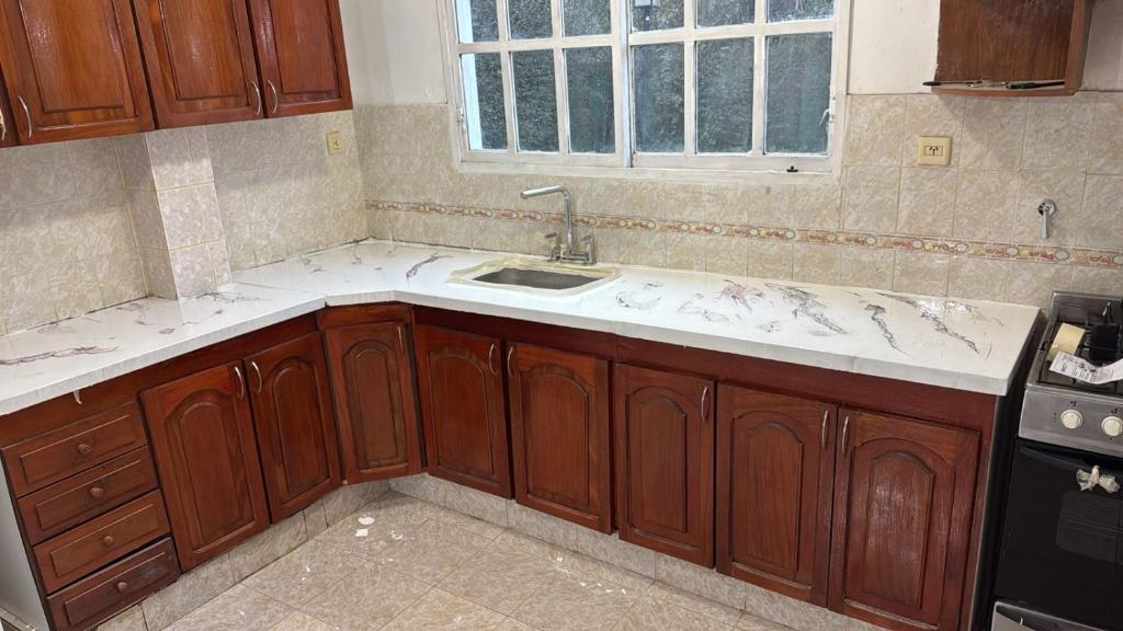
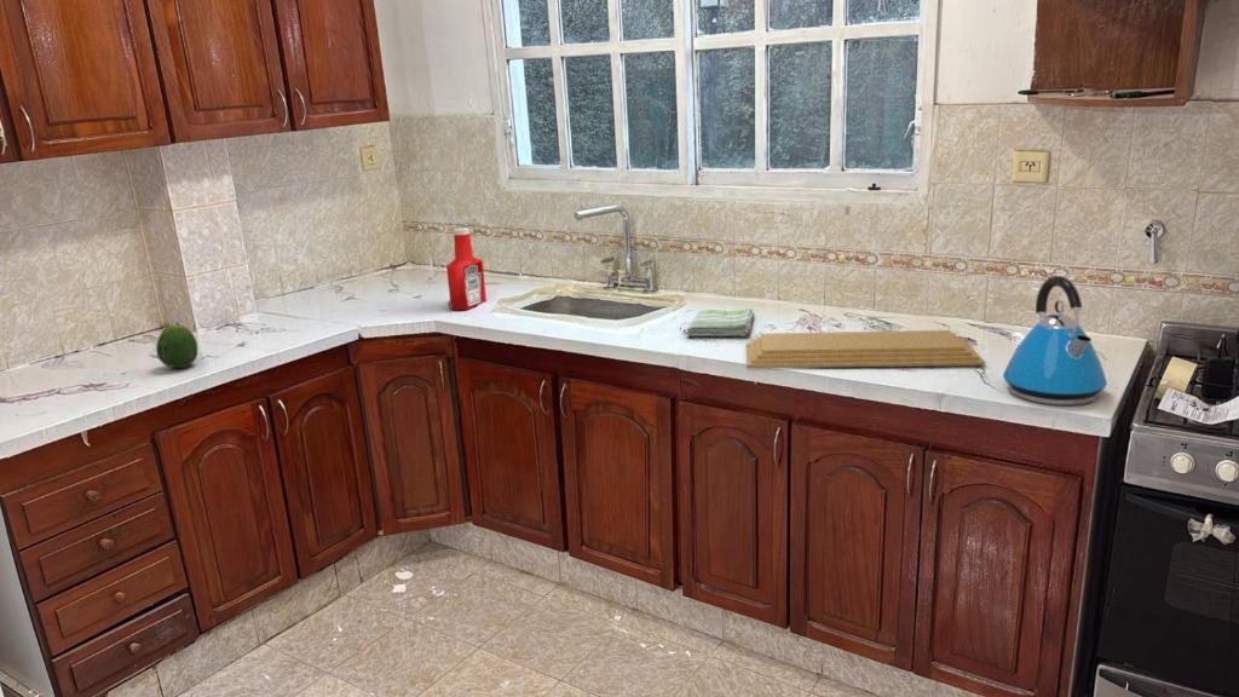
+ soap bottle [445,226,488,311]
+ dish towel [685,307,755,338]
+ kettle [1002,275,1108,407]
+ cutting board [745,329,986,369]
+ fruit [155,321,198,369]
